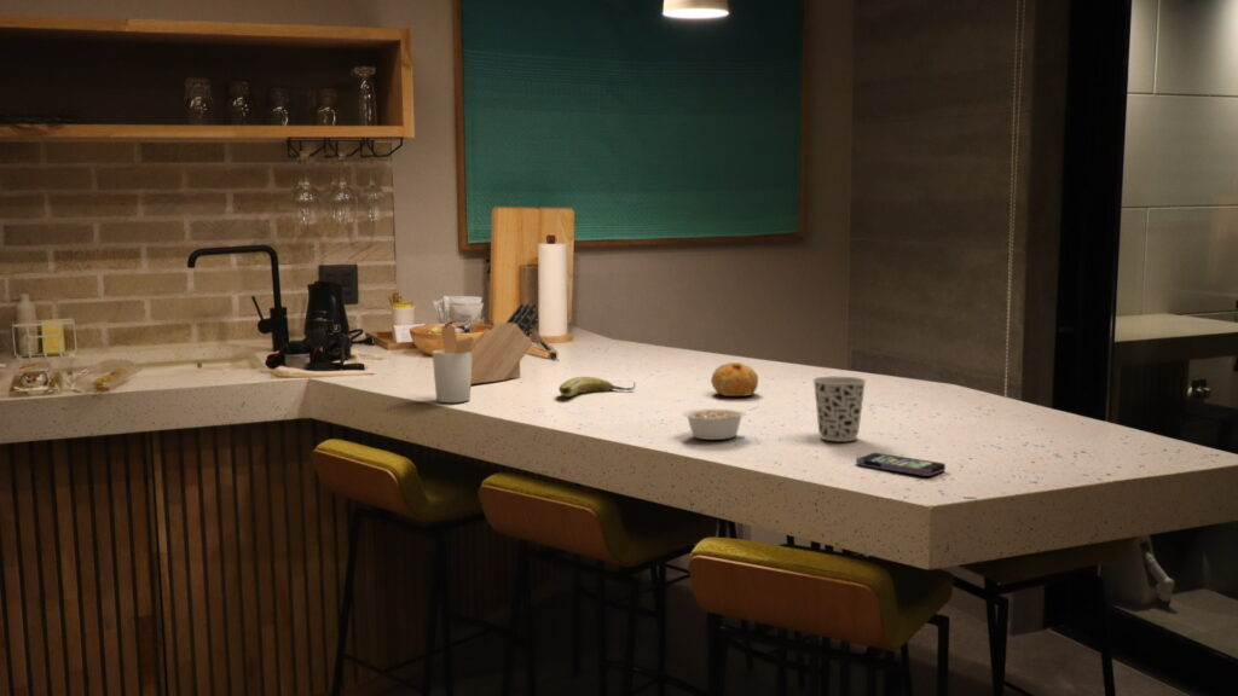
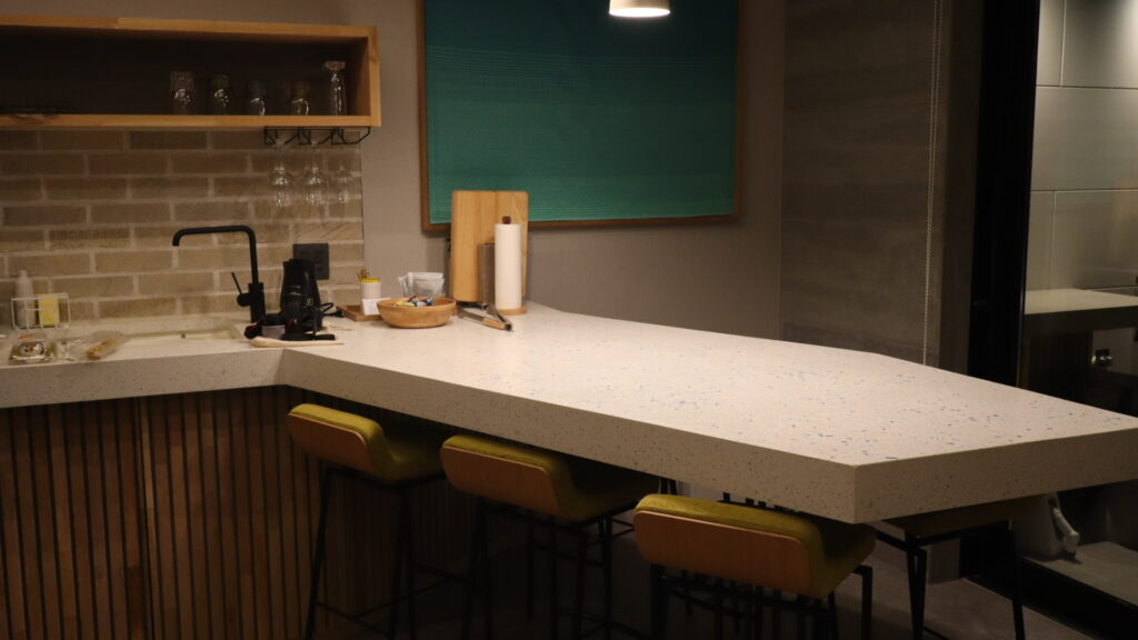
- fruit [710,361,759,398]
- cup [811,376,868,442]
- smartphone [855,452,947,477]
- utensil holder [432,324,490,404]
- fruit [557,376,637,398]
- legume [682,405,760,441]
- knife block [470,302,539,385]
